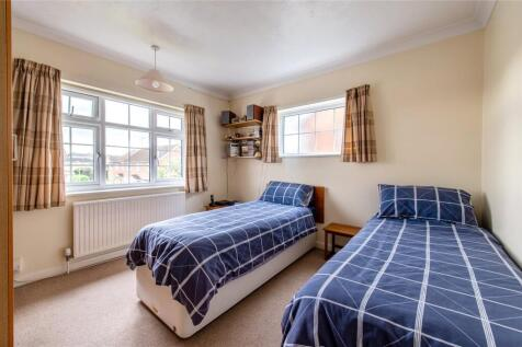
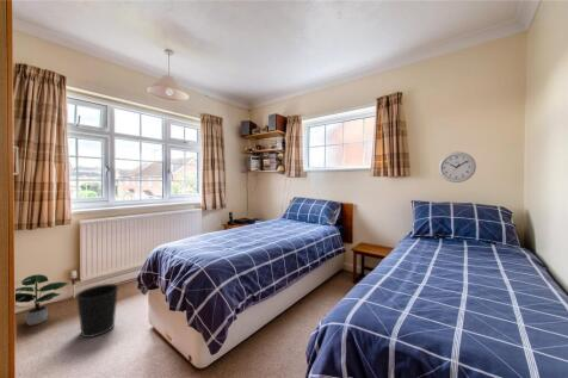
+ wastebasket [75,283,119,339]
+ wall clock [437,151,477,184]
+ potted plant [14,273,69,327]
